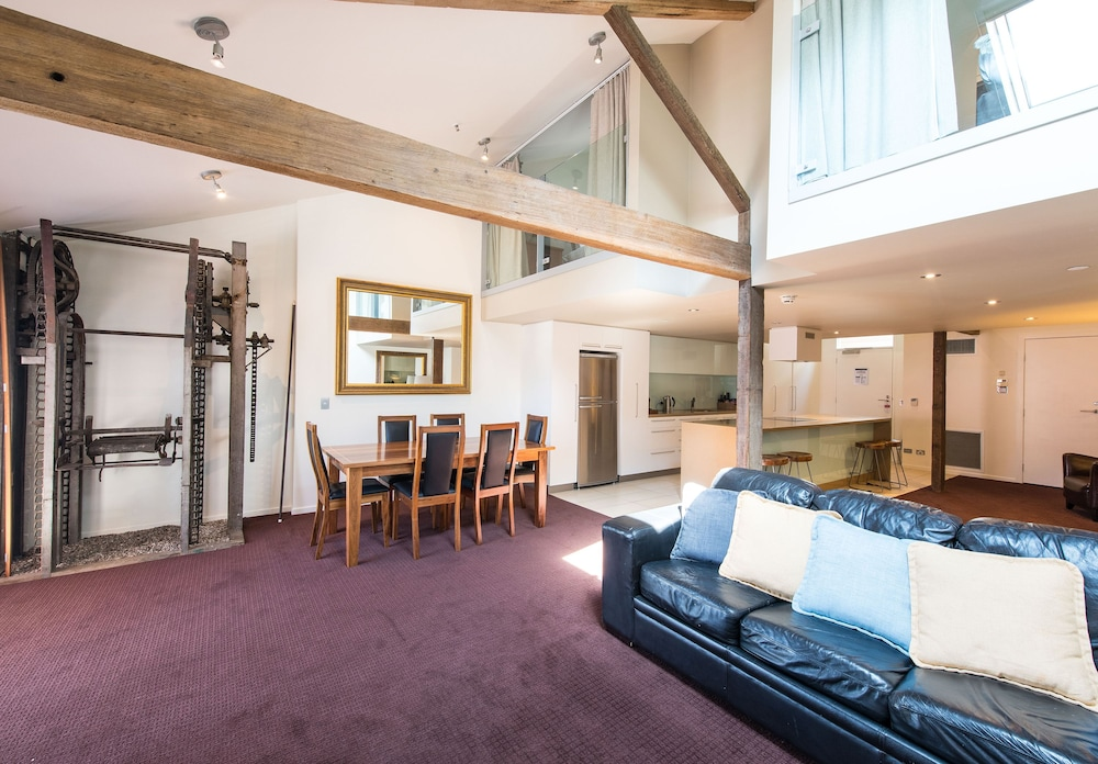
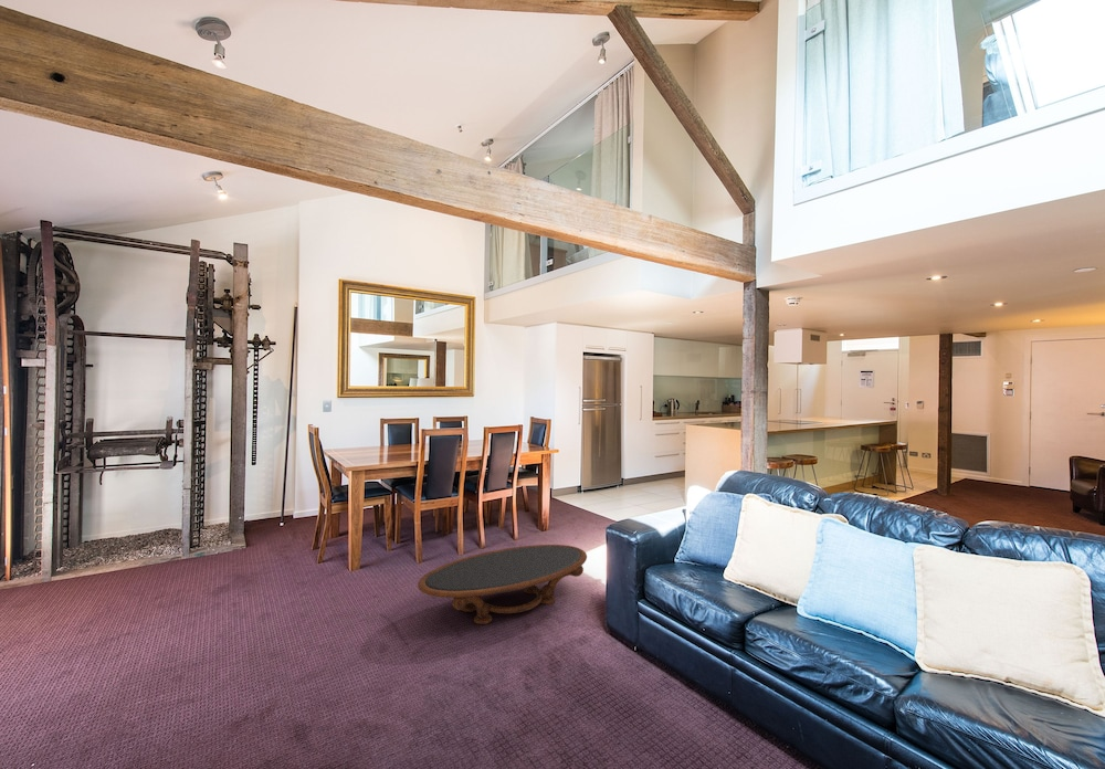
+ coffee table [417,544,588,625]
